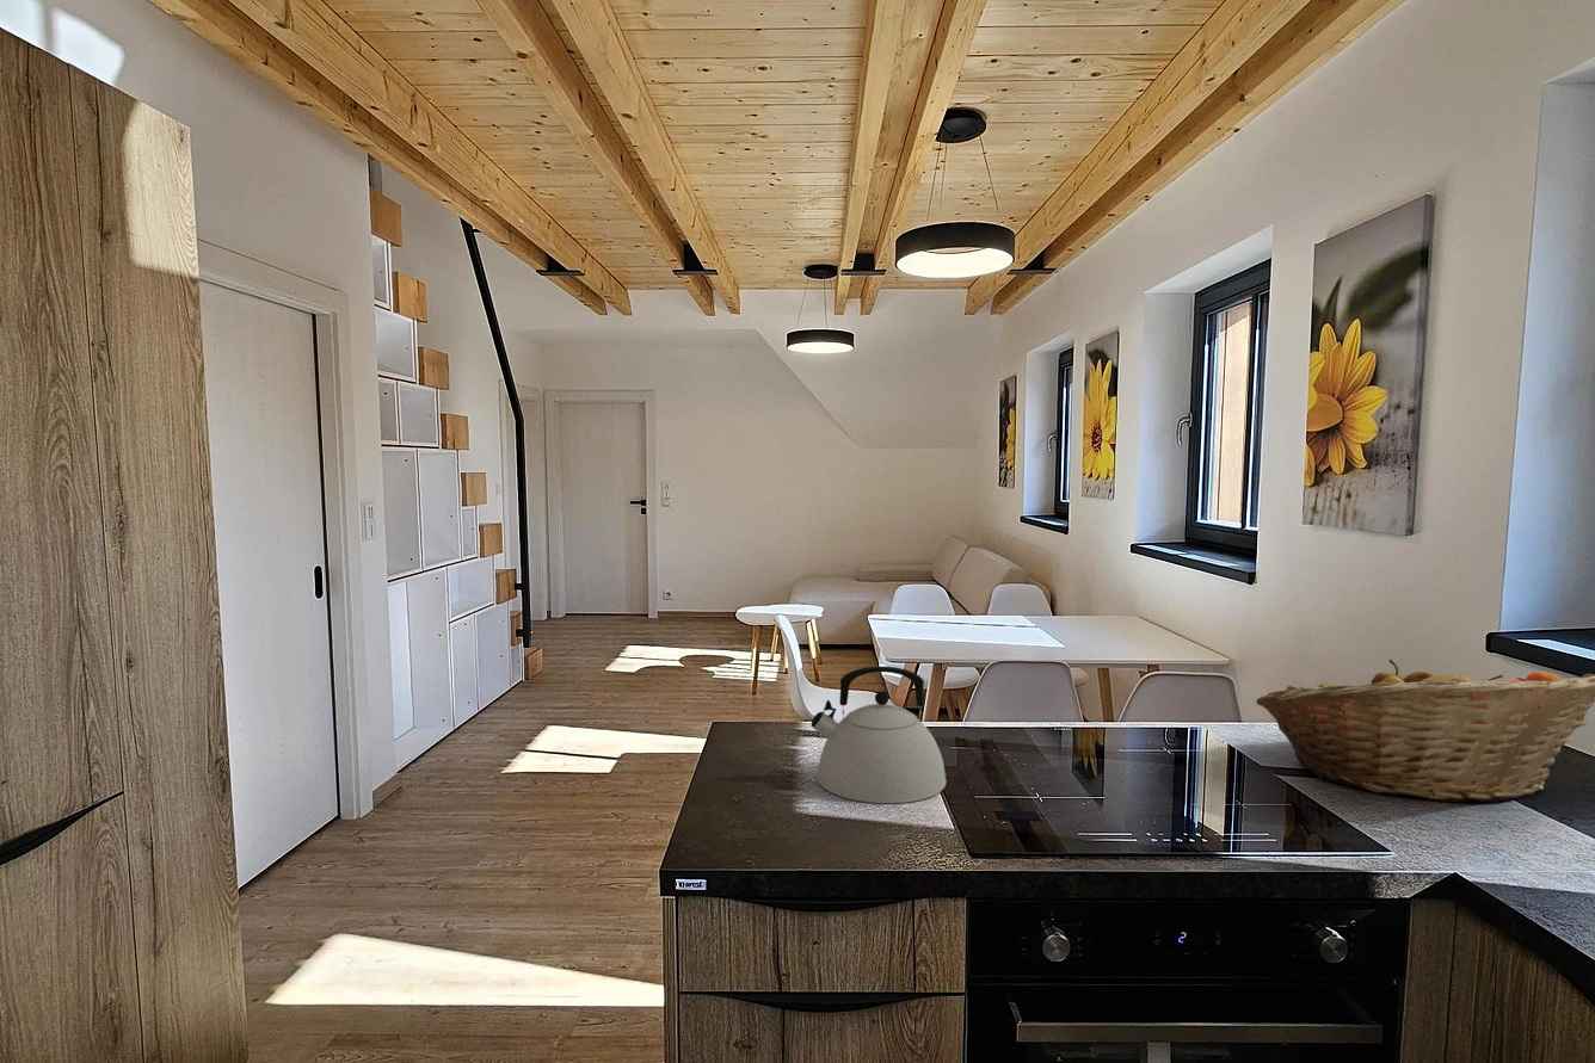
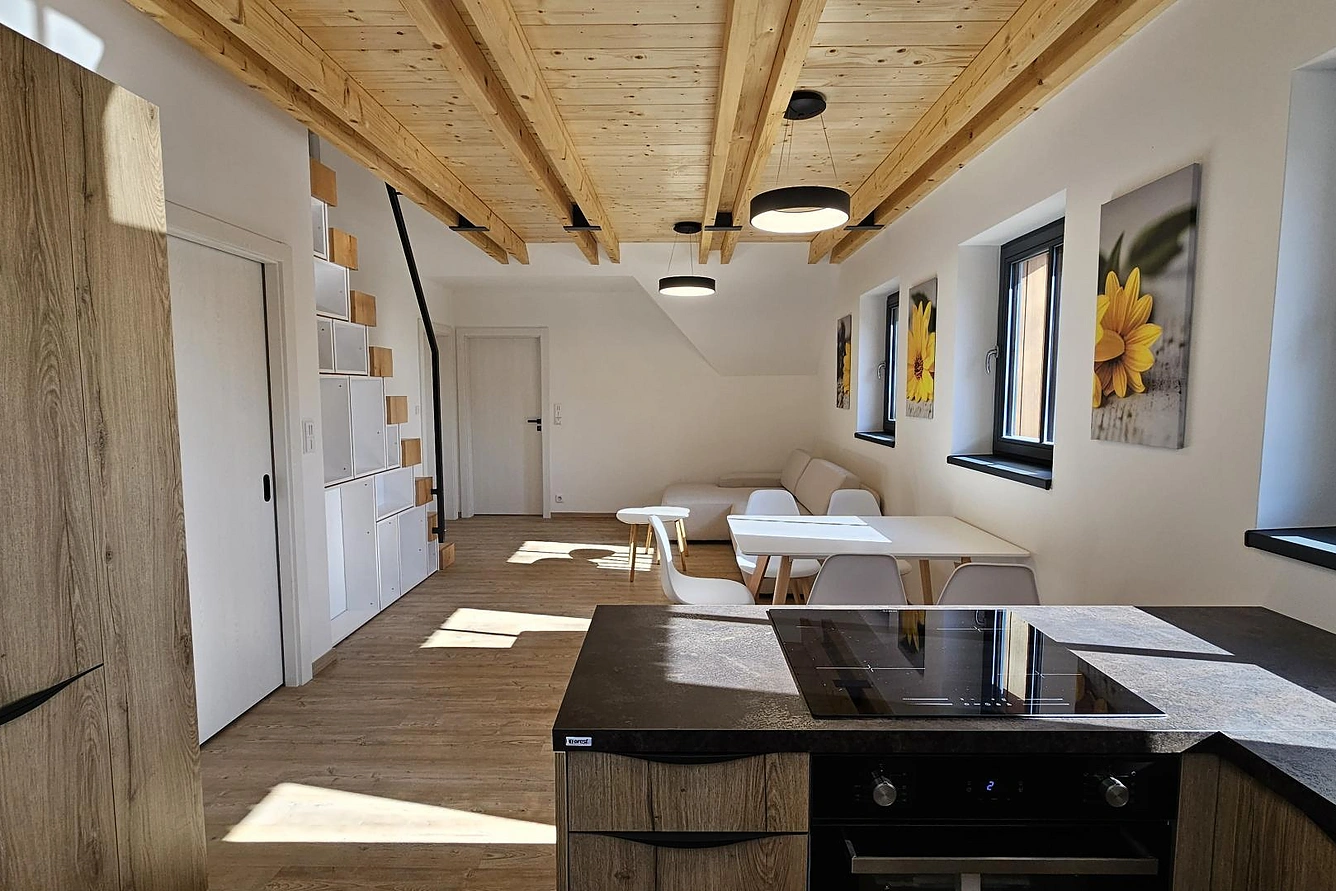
- kettle [811,666,947,804]
- fruit basket [1255,659,1595,804]
